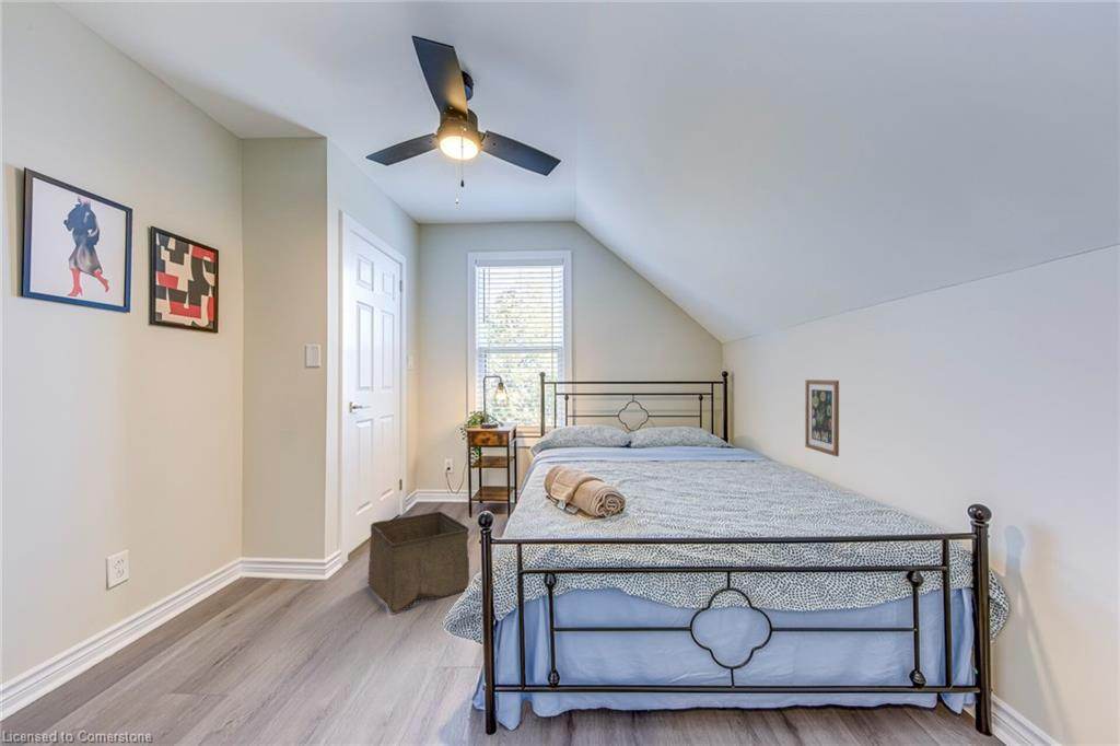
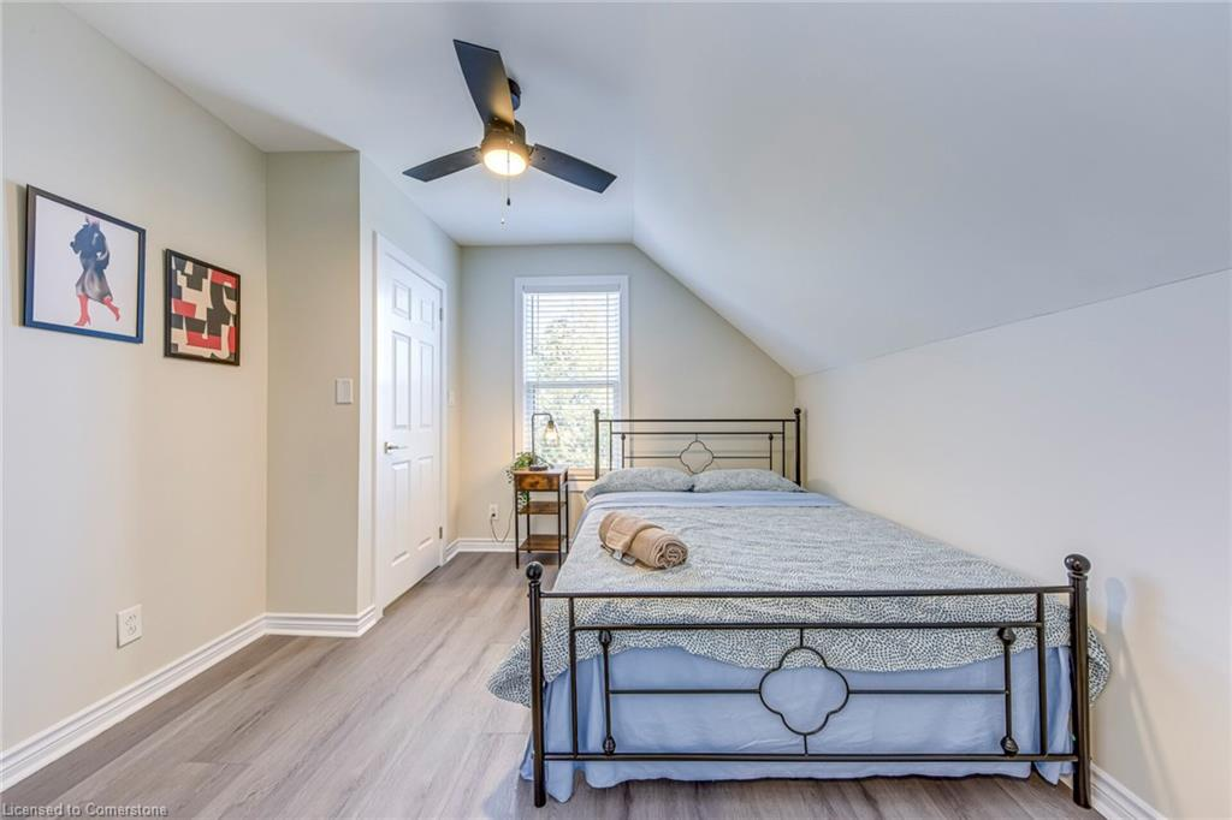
- wall art [804,378,840,457]
- storage bin [366,510,470,616]
